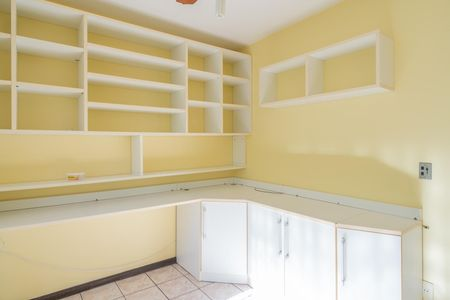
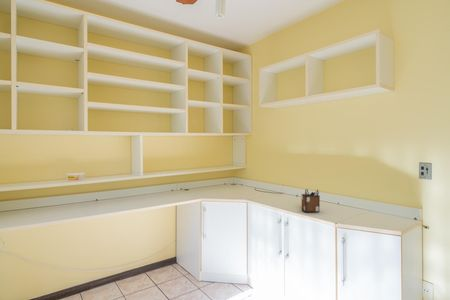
+ desk organizer [301,188,321,213]
